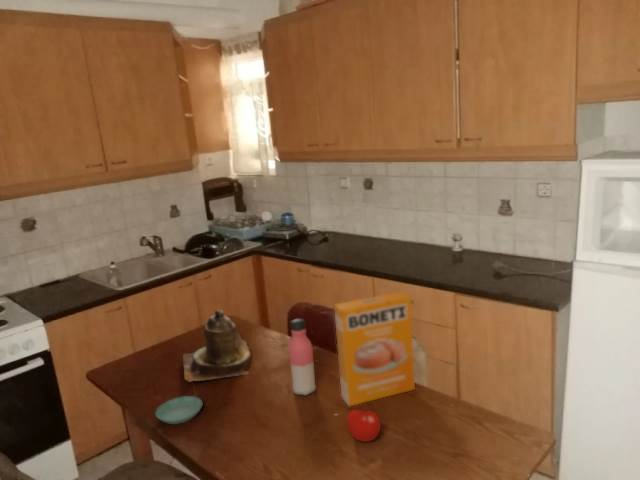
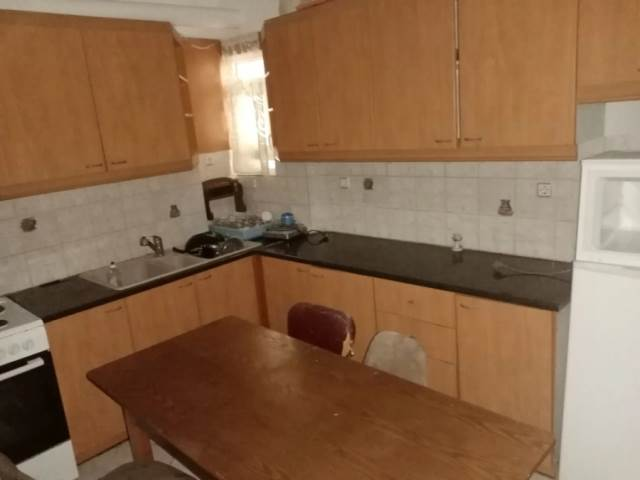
- cereal box [333,291,416,407]
- saucer [155,395,203,425]
- water bottle [287,318,317,397]
- teapot [182,309,252,383]
- fruit [346,405,382,443]
